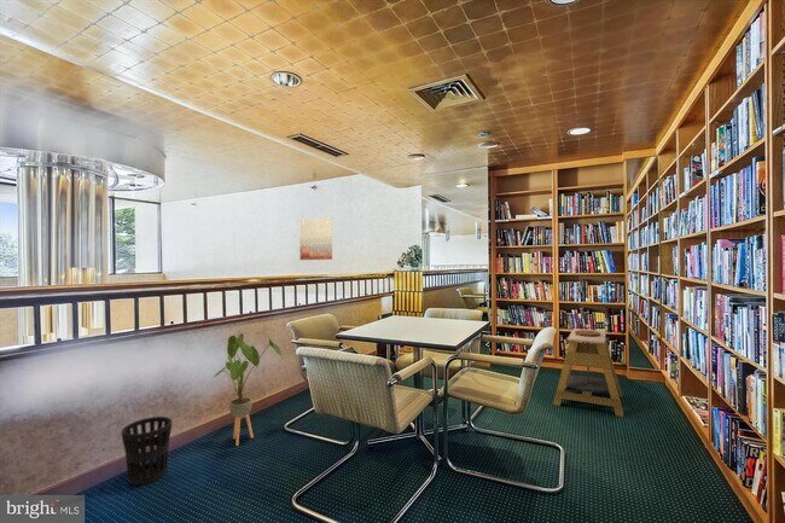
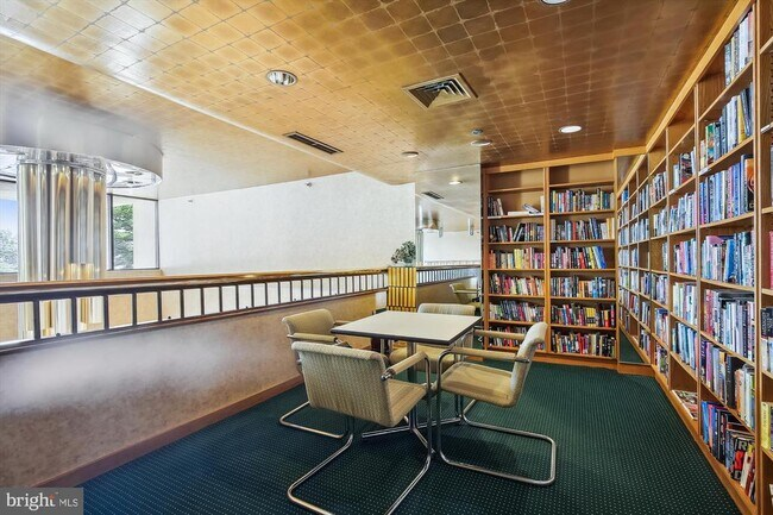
- side table [552,327,626,418]
- wall art [298,217,333,261]
- house plant [214,332,284,447]
- wastebasket [121,416,173,487]
